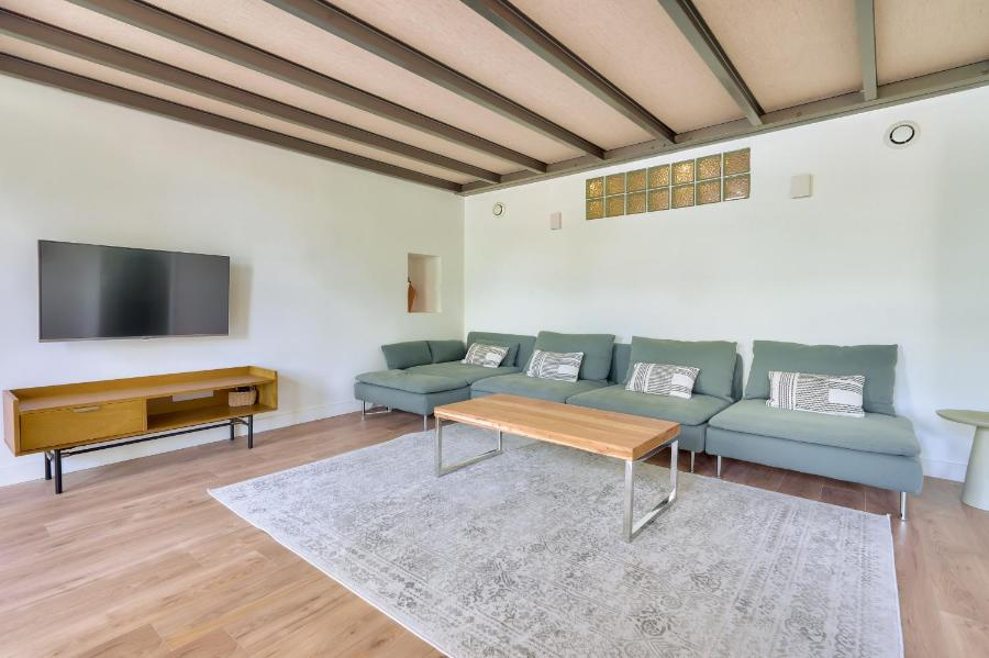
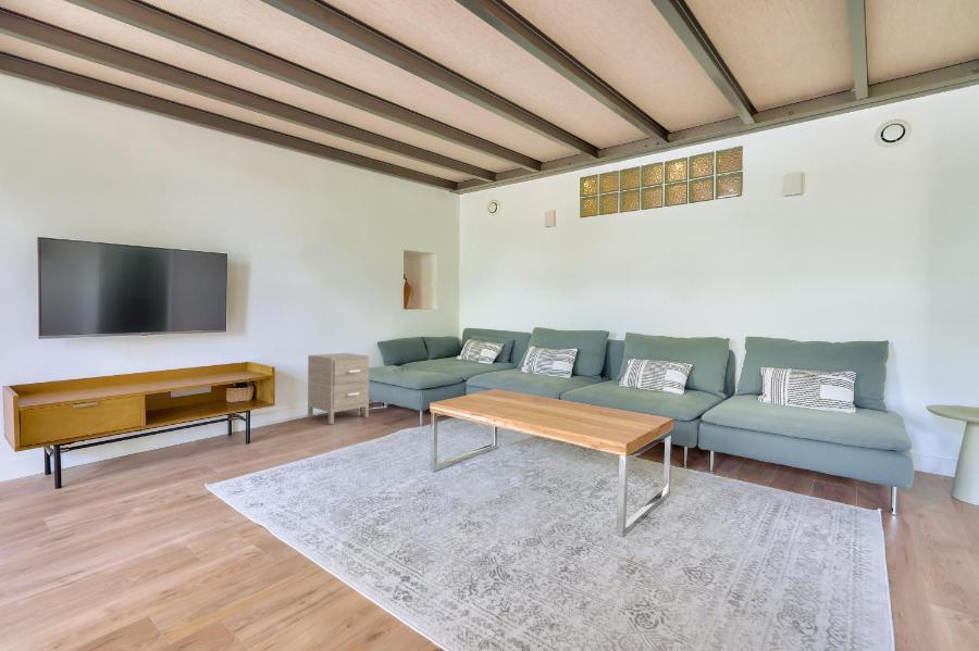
+ nightstand [307,352,370,425]
